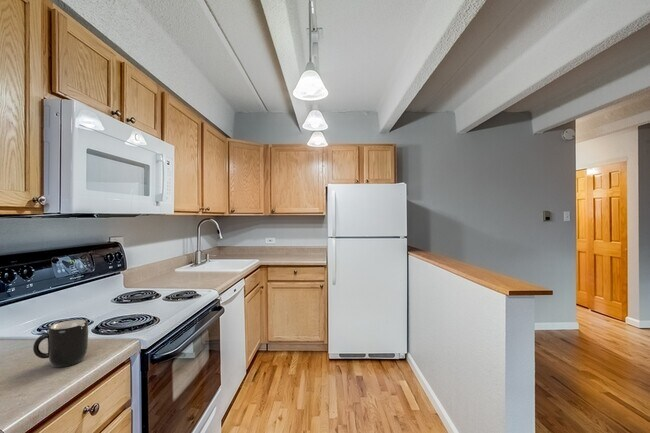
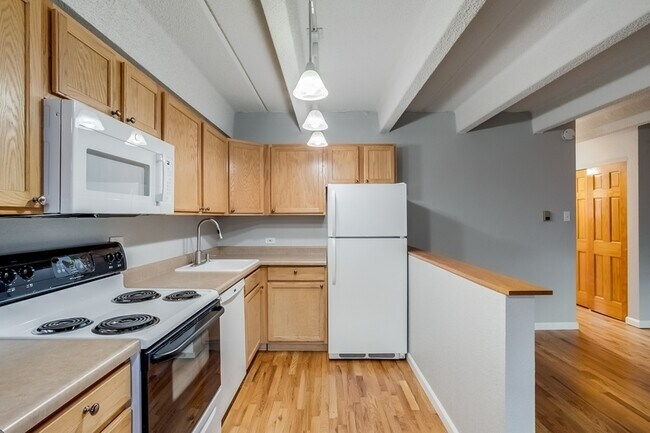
- mug [32,318,89,368]
